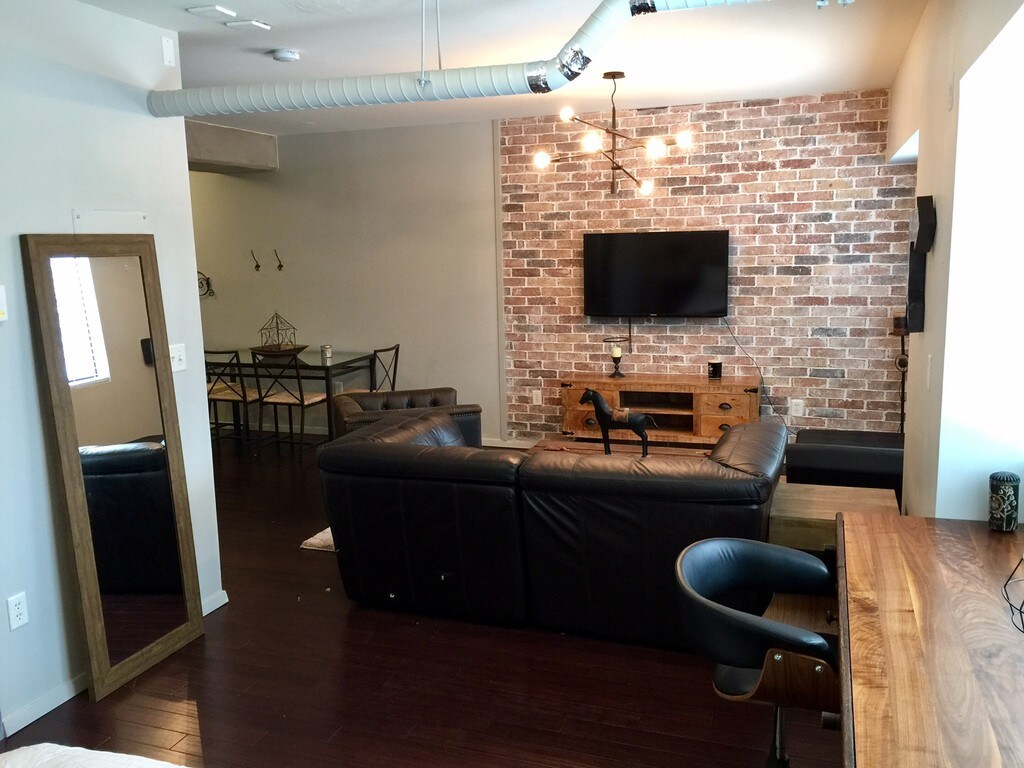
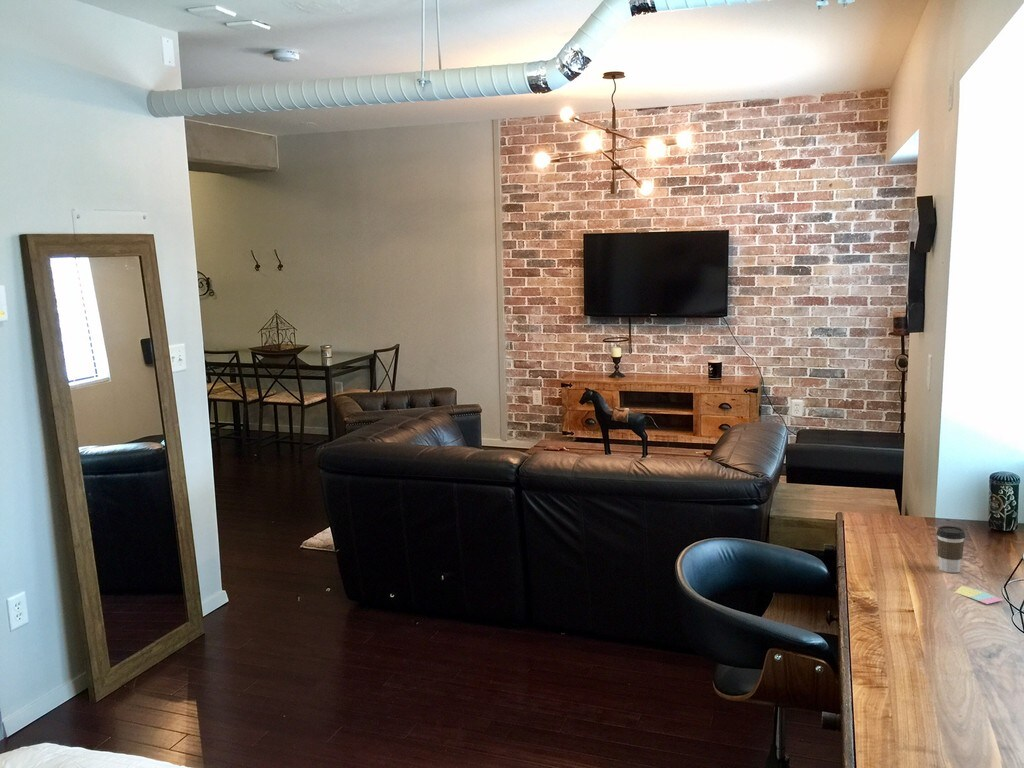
+ sticky notes [954,585,1004,605]
+ coffee cup [936,525,966,574]
